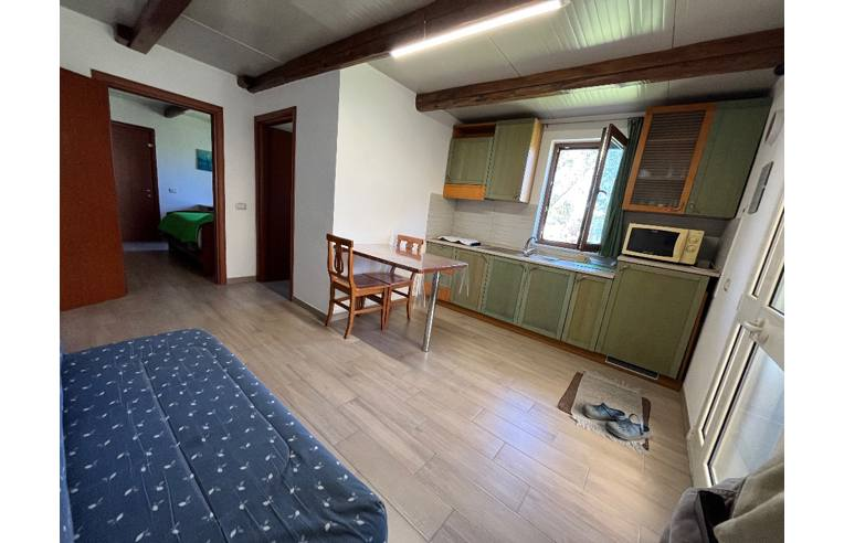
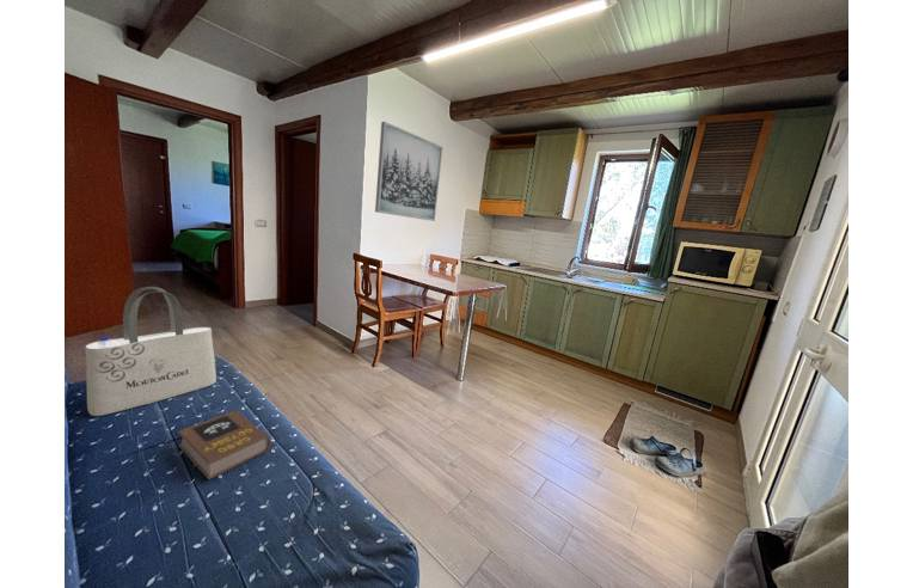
+ book [177,409,272,480]
+ wall art [374,121,443,222]
+ tote bag [84,286,217,417]
